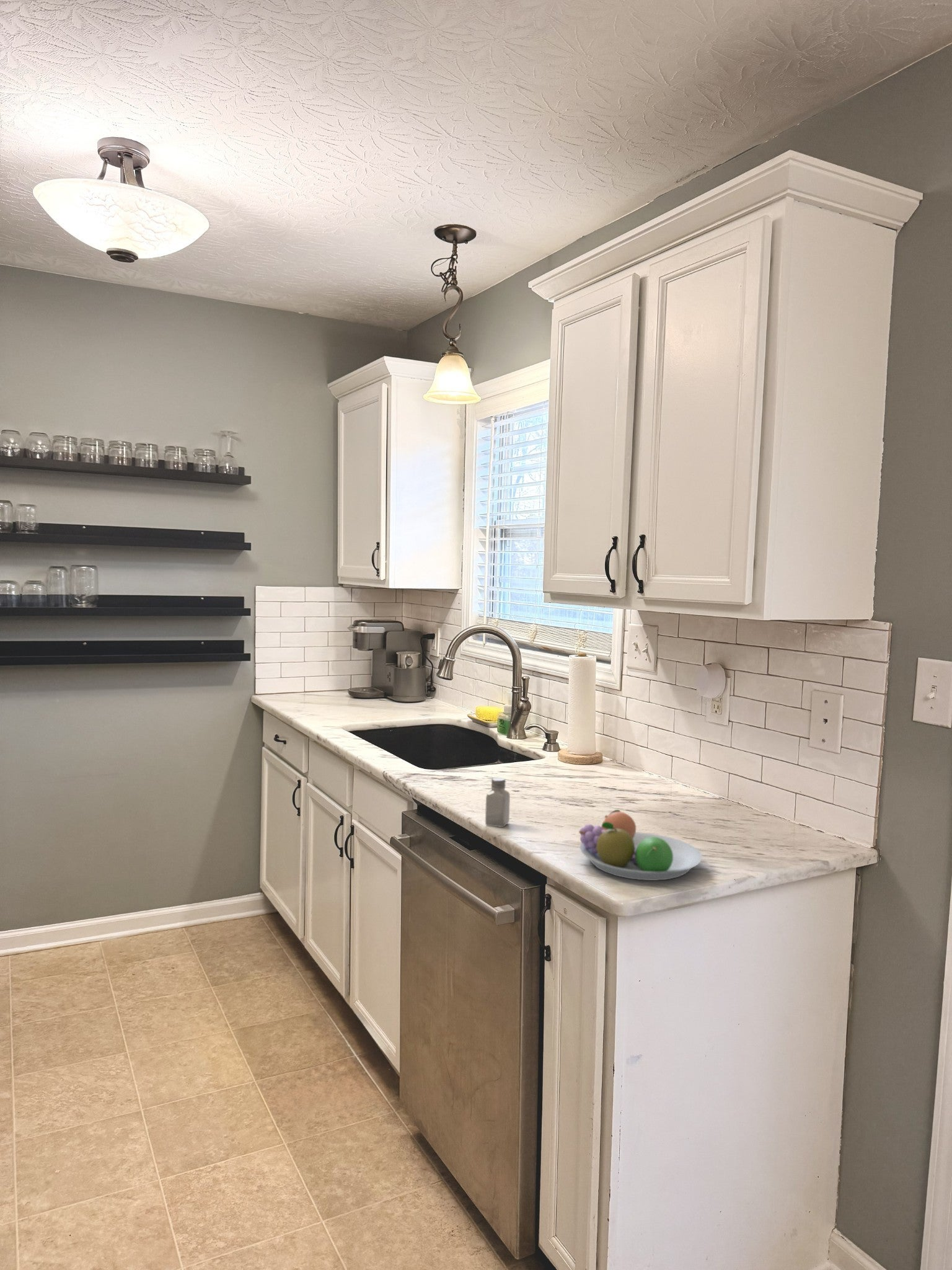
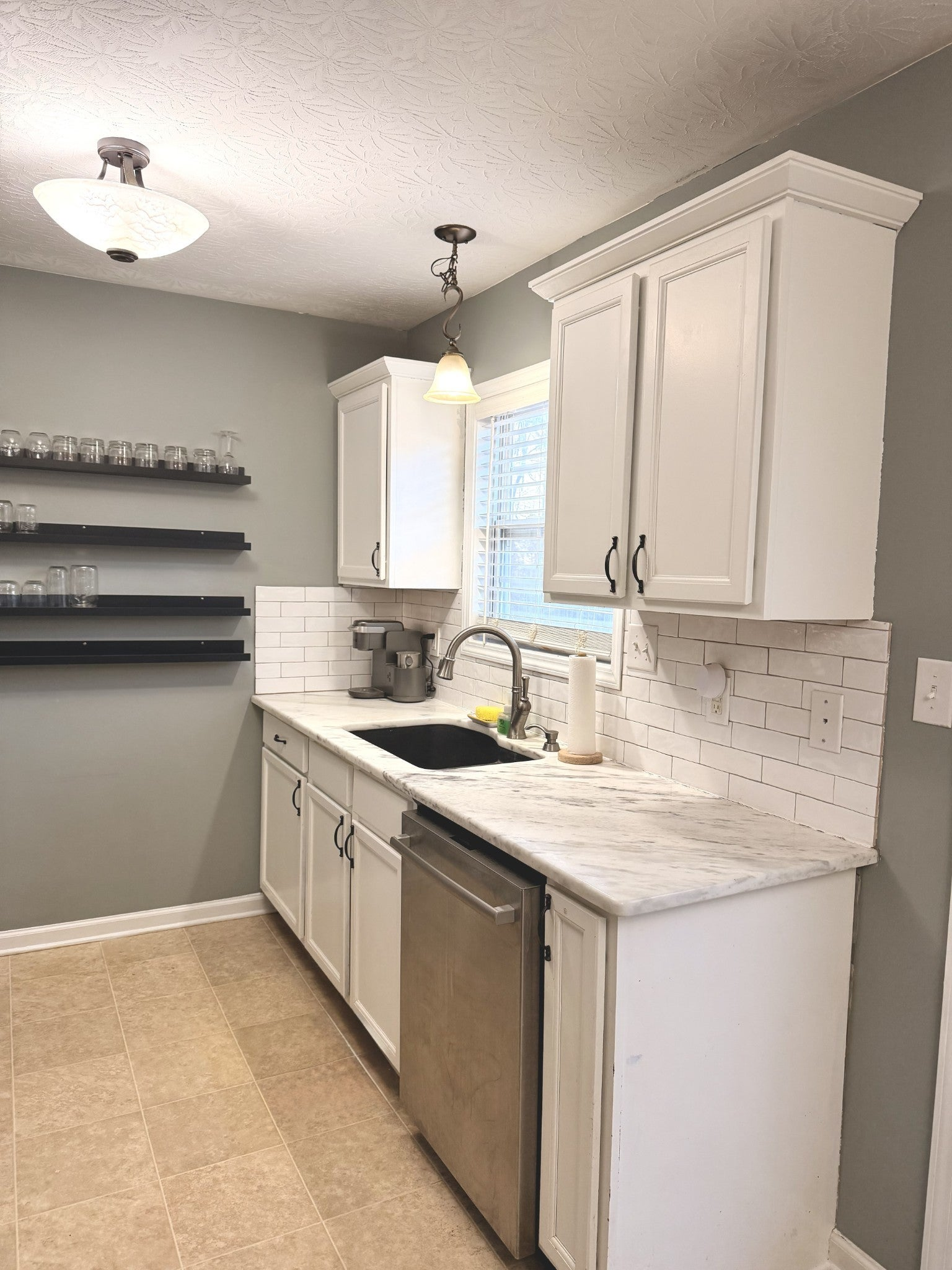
- saltshaker [485,776,511,828]
- fruit bowl [578,809,703,881]
